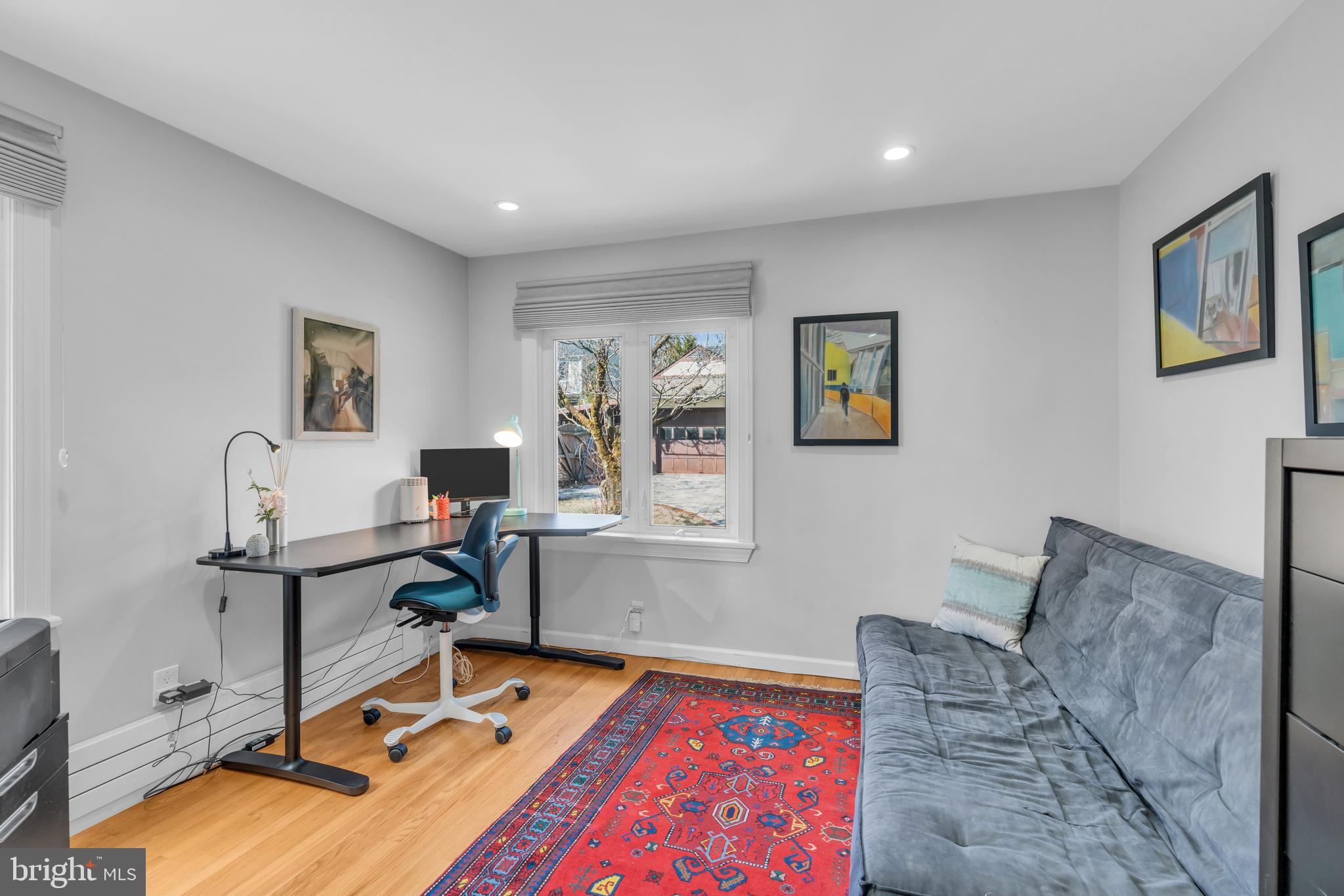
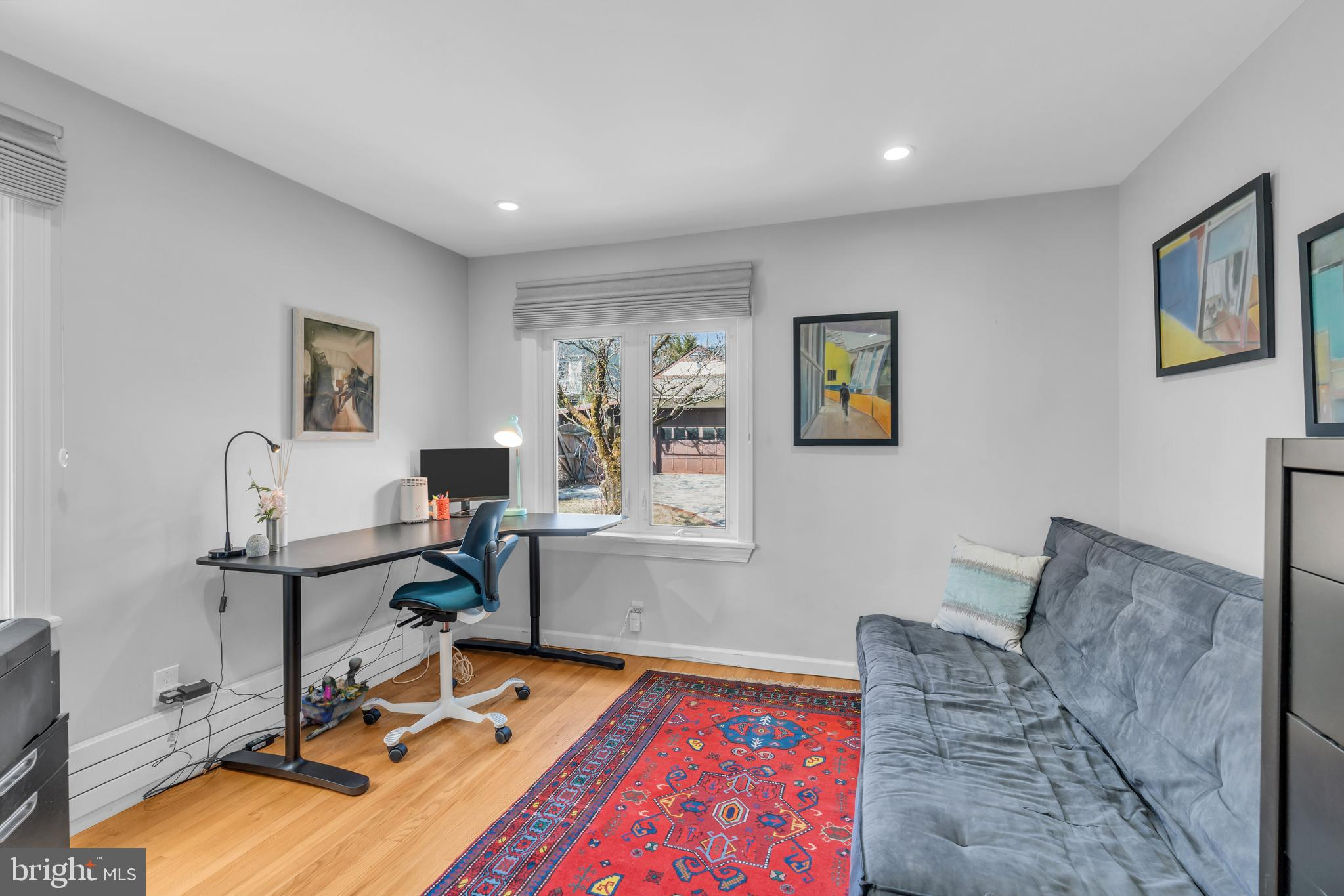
+ waste bin [278,657,371,742]
